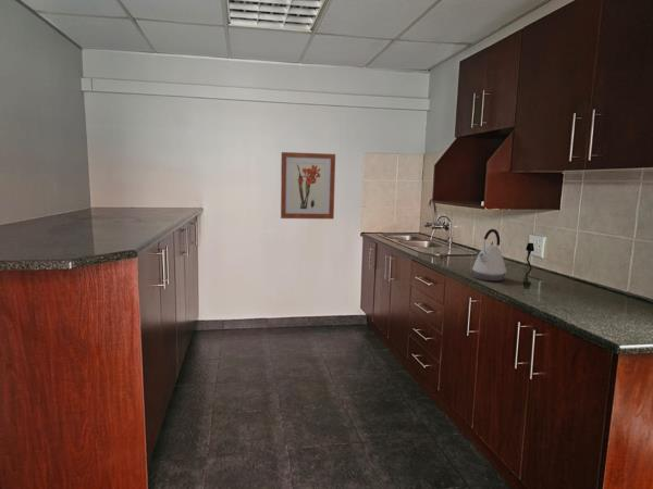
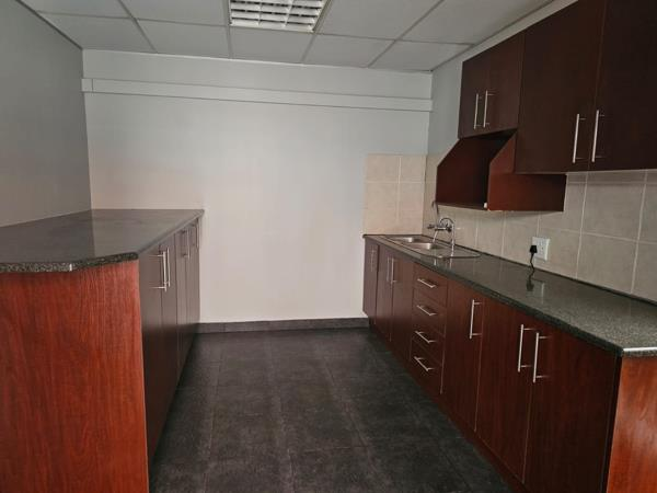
- wall art [280,151,336,220]
- kettle [471,228,507,283]
